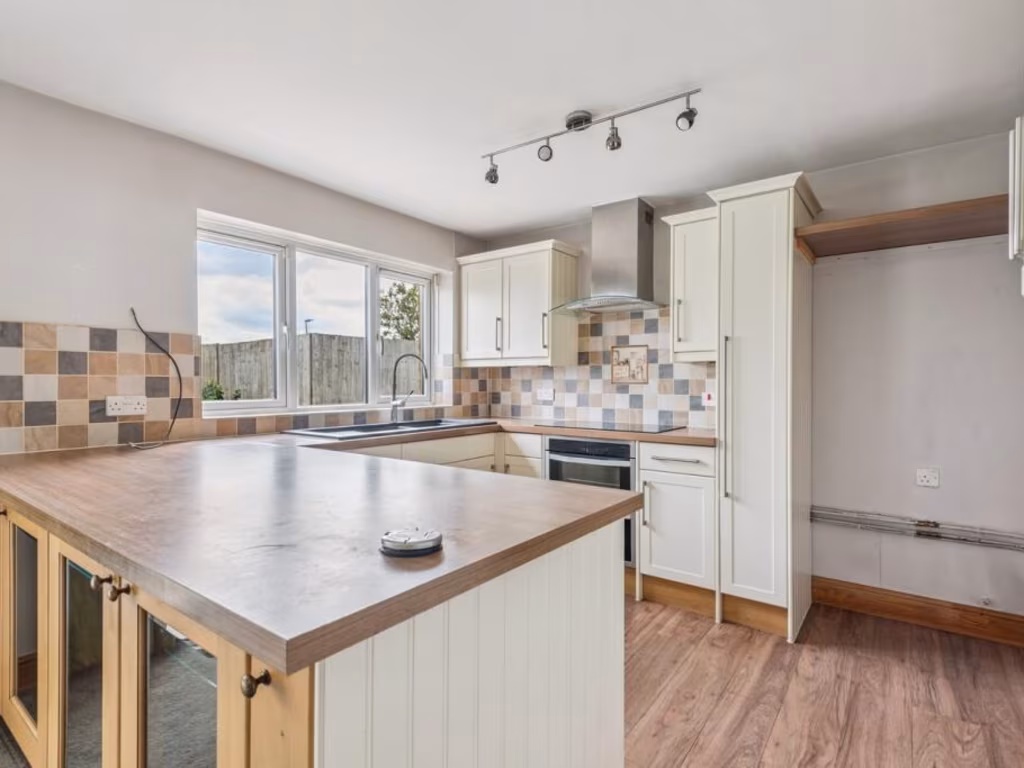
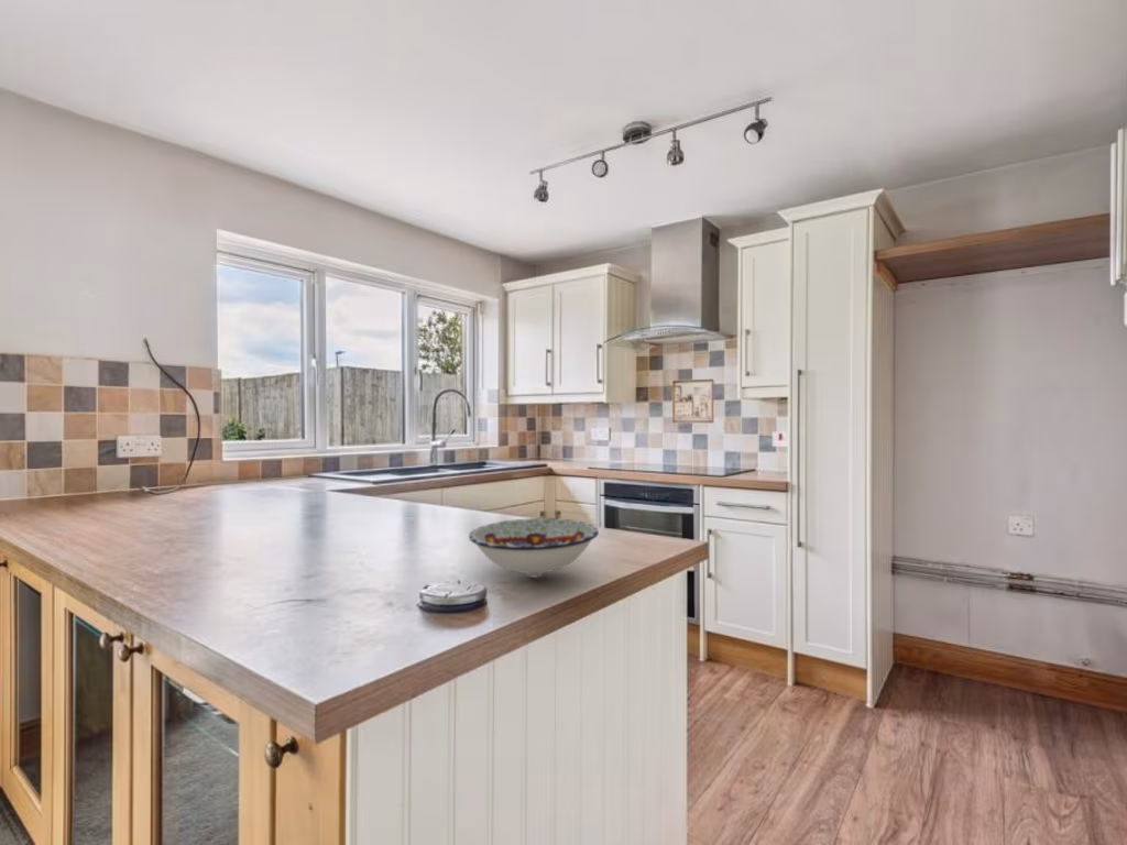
+ bowl [468,517,600,579]
